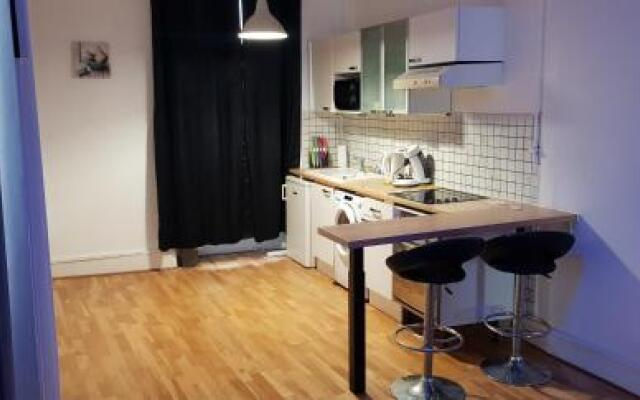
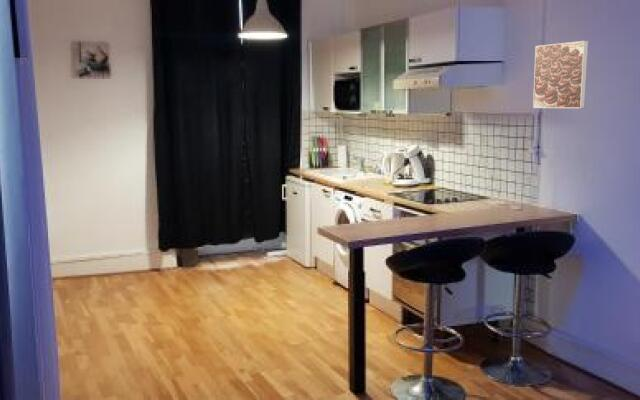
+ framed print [532,40,589,109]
